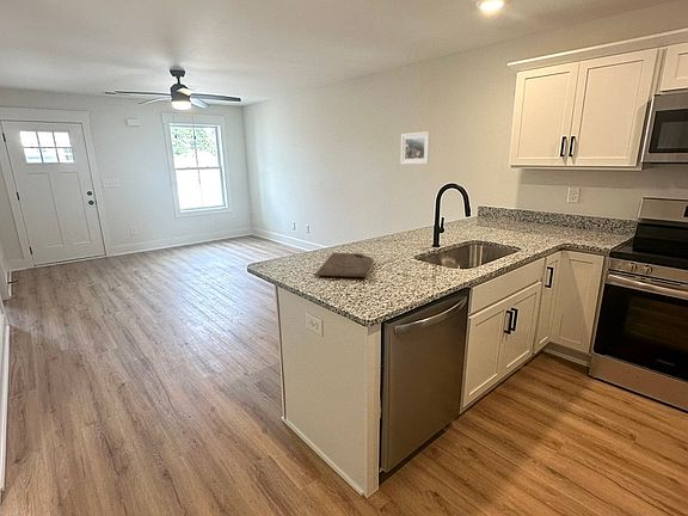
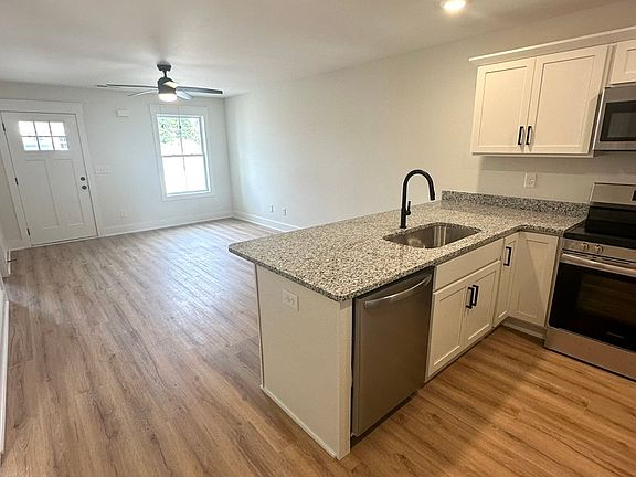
- cutting board [314,252,373,278]
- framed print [400,130,431,165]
